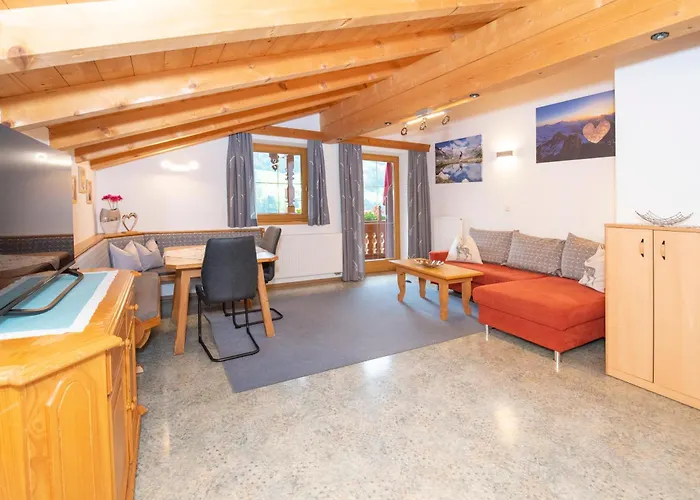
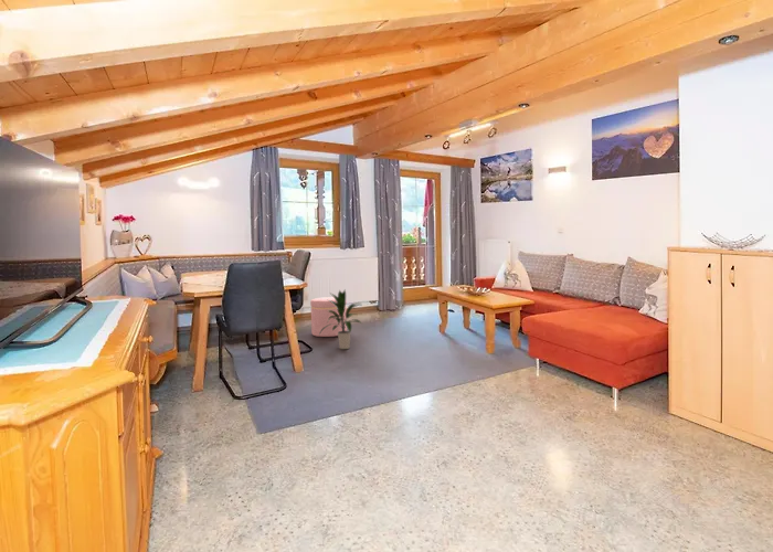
+ ottoman [309,296,348,338]
+ indoor plant [319,289,363,350]
